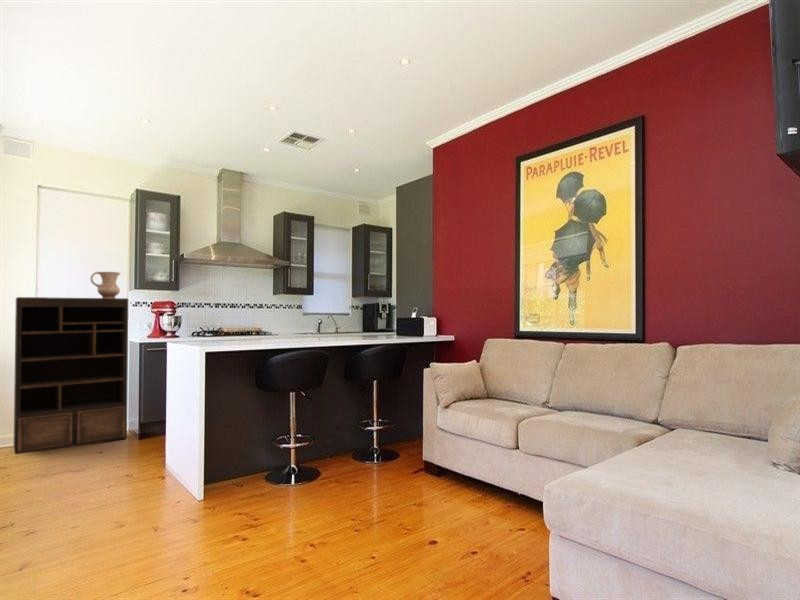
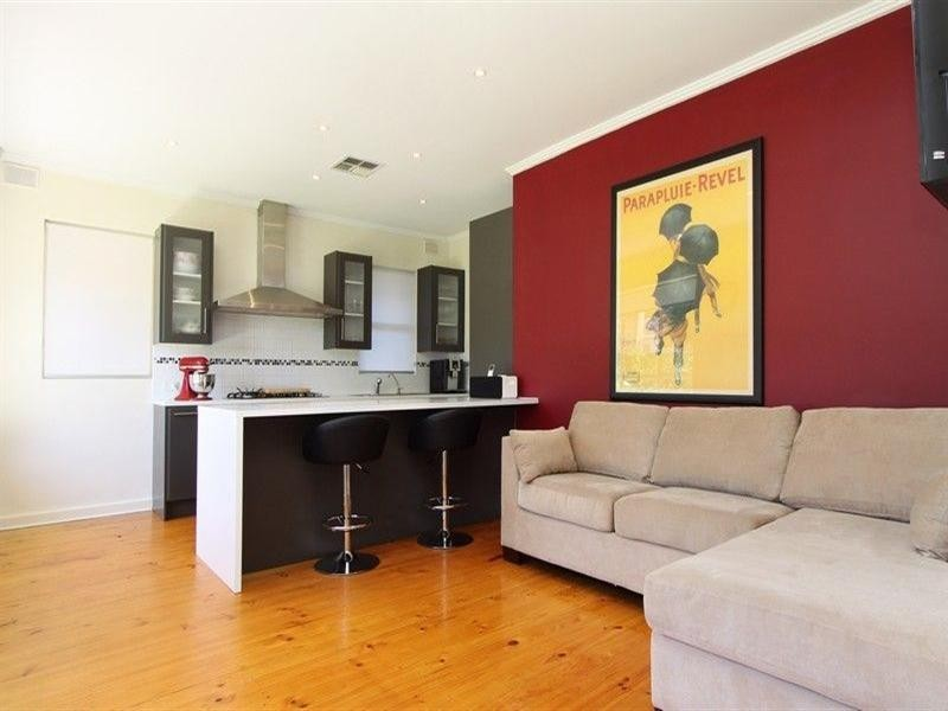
- bookshelf [13,296,129,455]
- ceramic jug [89,271,122,298]
